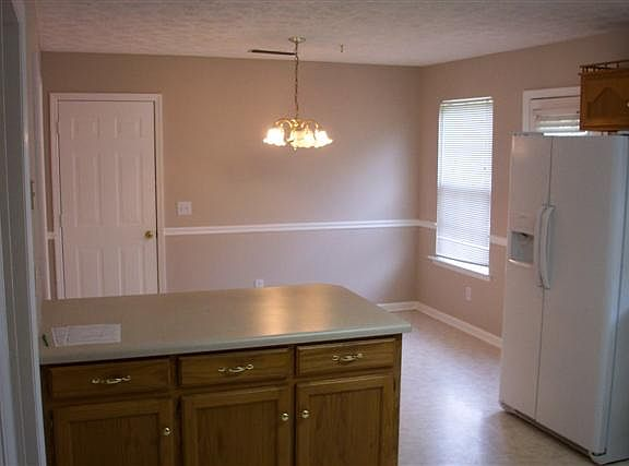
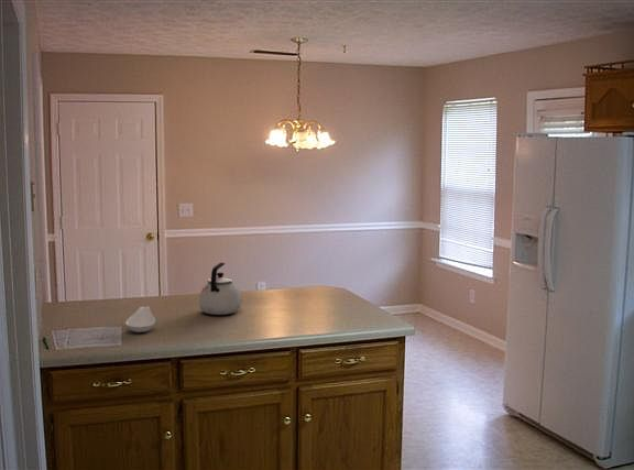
+ spoon rest [124,306,156,334]
+ kettle [198,262,243,316]
